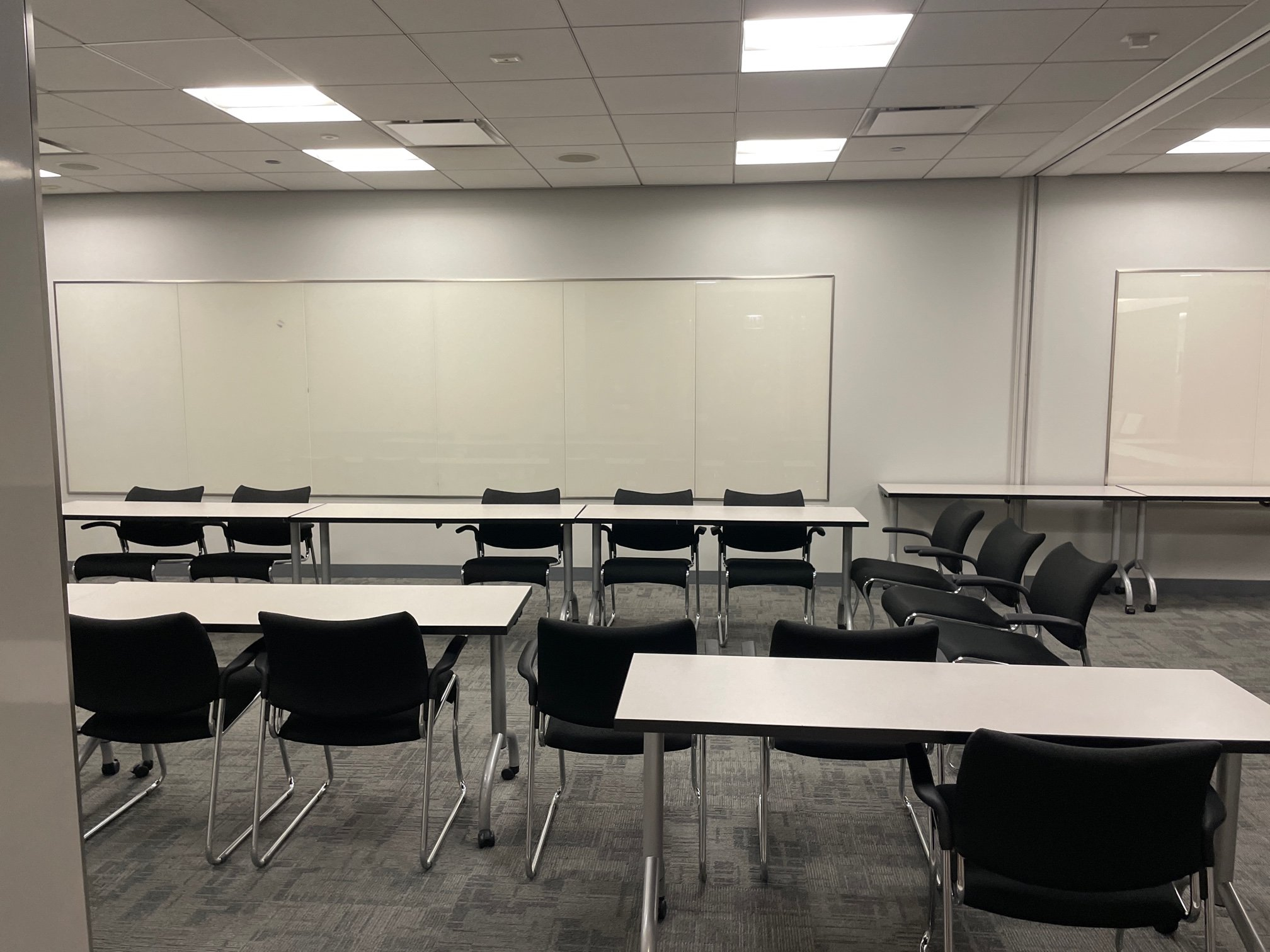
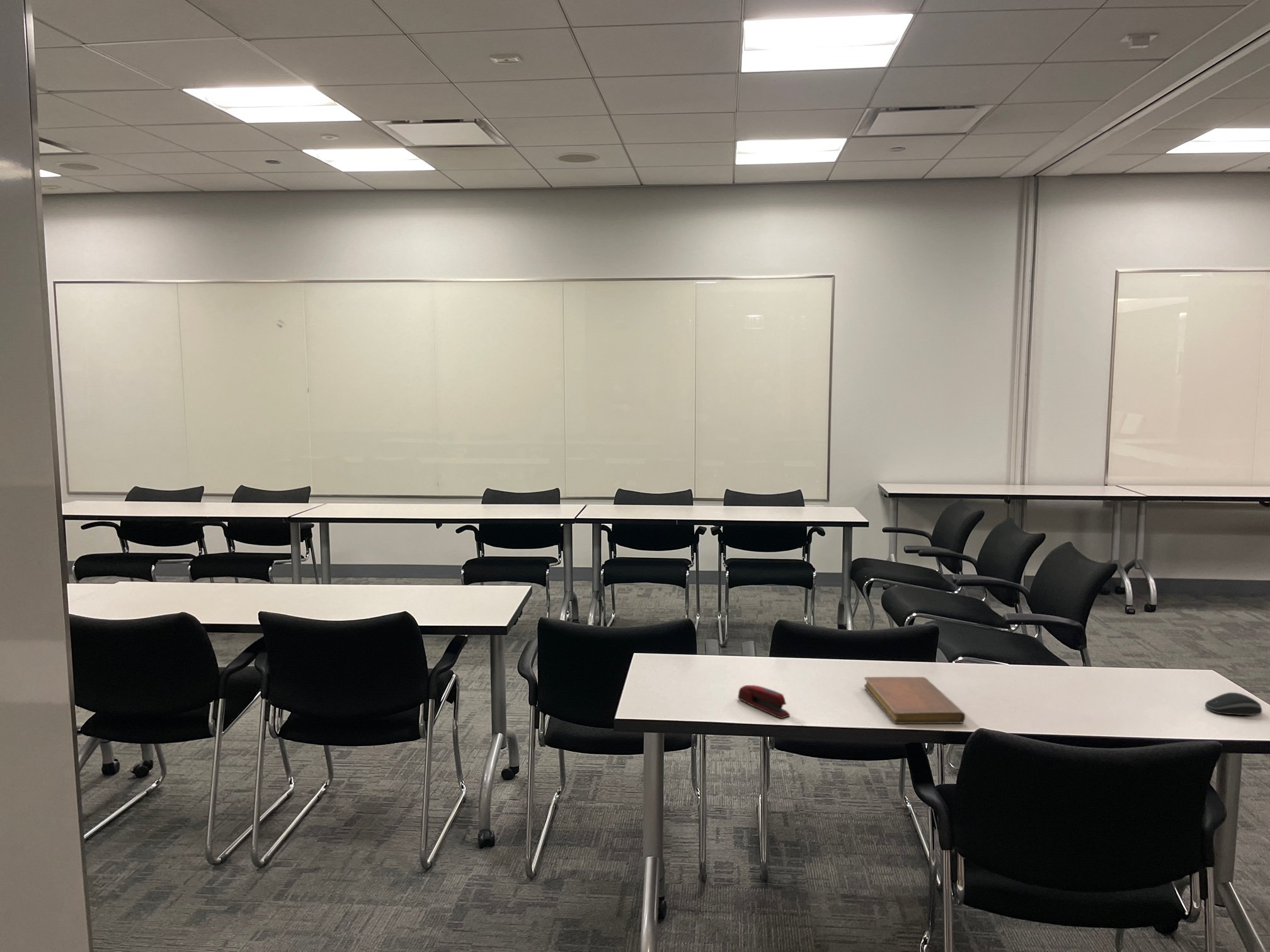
+ computer mouse [1204,692,1262,716]
+ notebook [864,676,966,724]
+ stapler [737,684,791,719]
